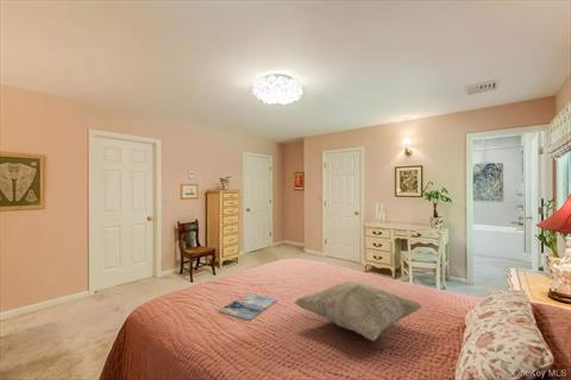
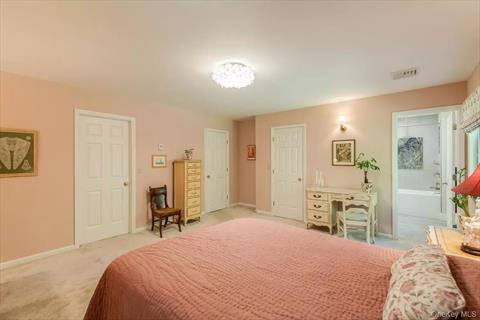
- decorative pillow [293,280,423,342]
- magazine [218,292,278,322]
